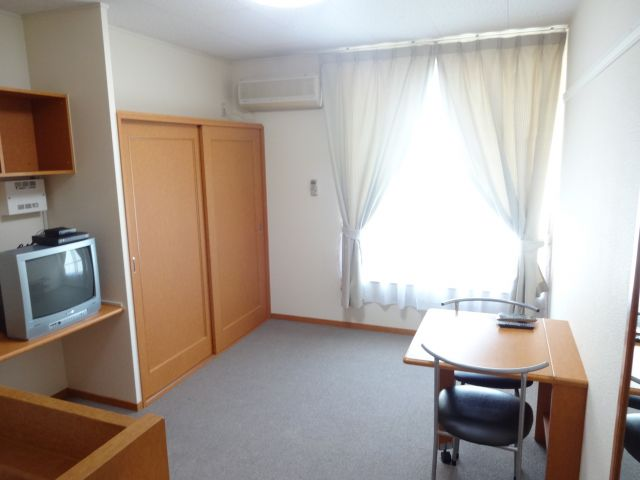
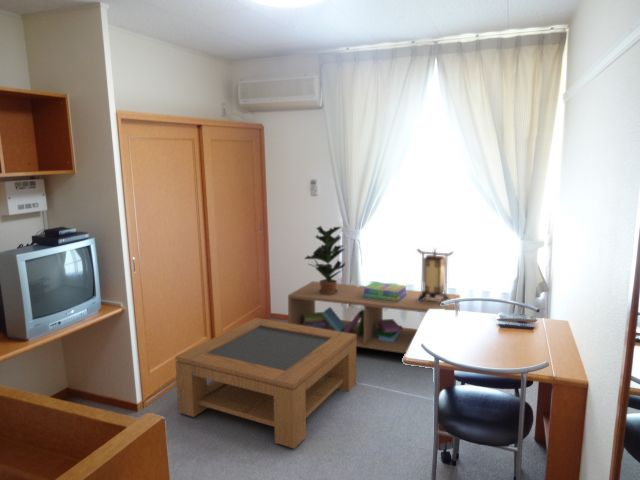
+ coffee table [174,317,357,450]
+ stack of books [362,281,408,302]
+ lantern [415,246,455,306]
+ potted plant [303,225,346,295]
+ storage bench [287,280,461,354]
